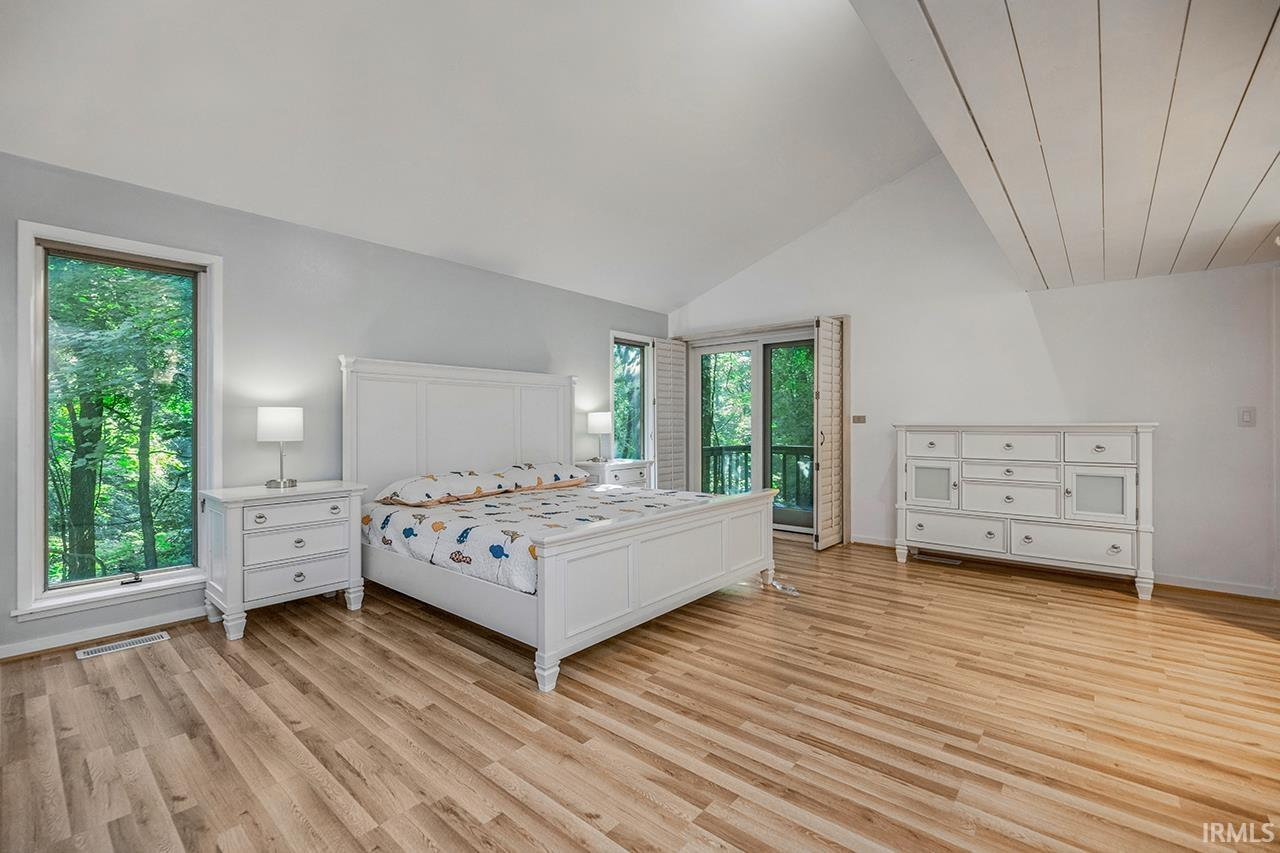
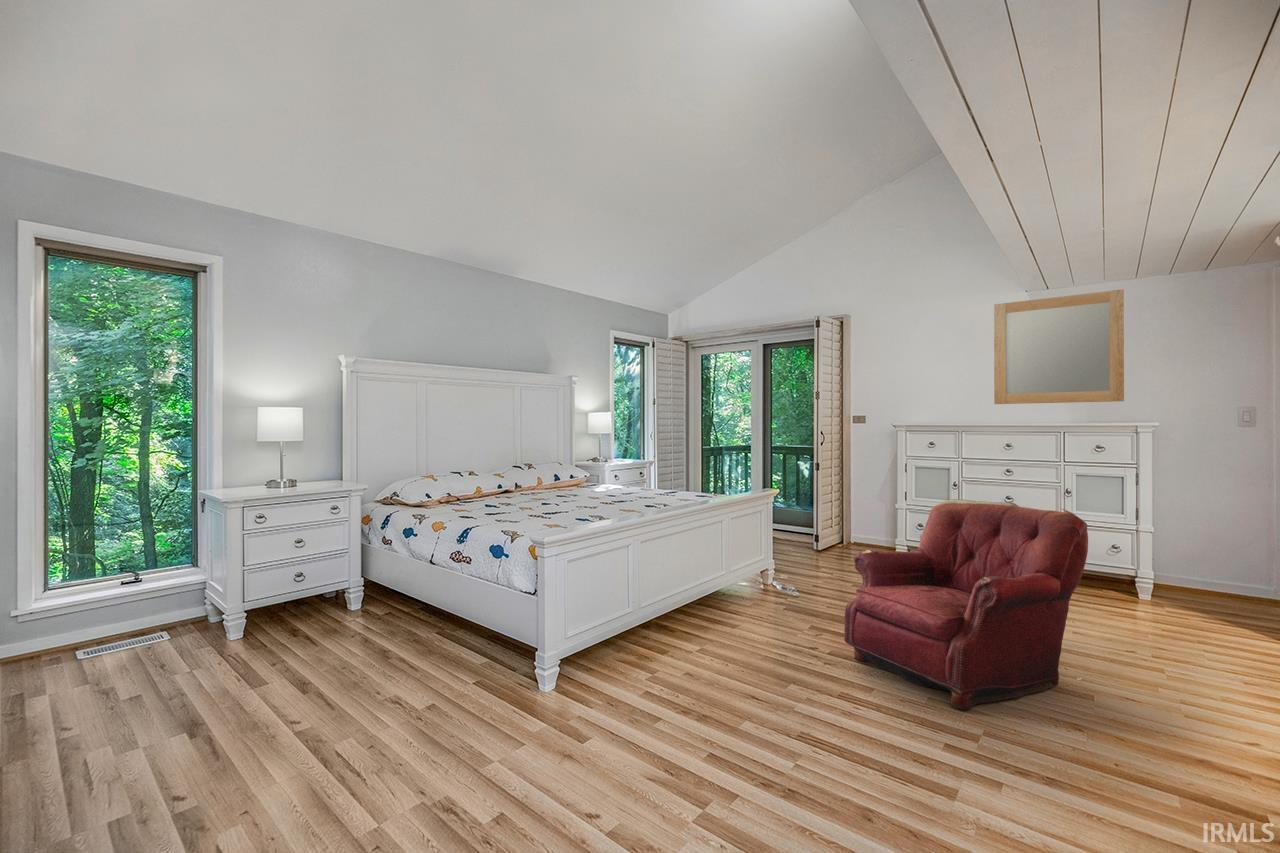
+ armchair [843,498,1089,711]
+ home mirror [993,288,1125,405]
